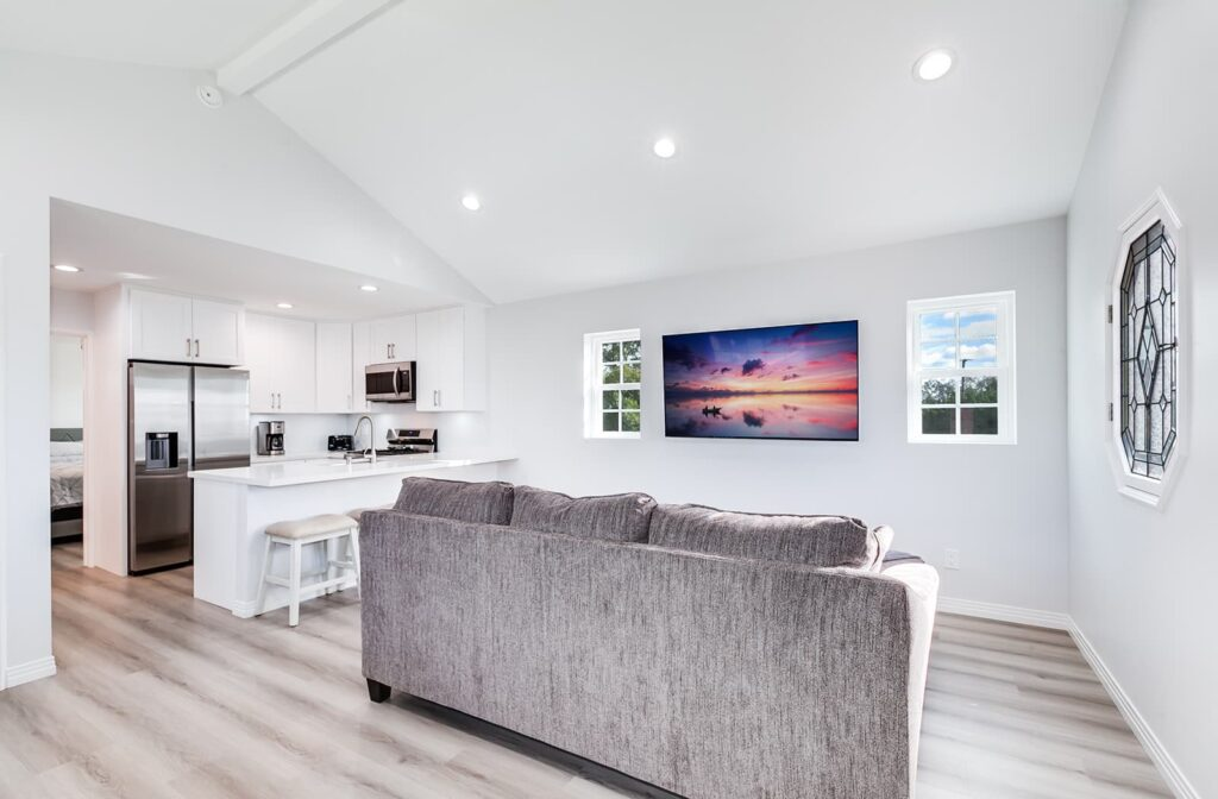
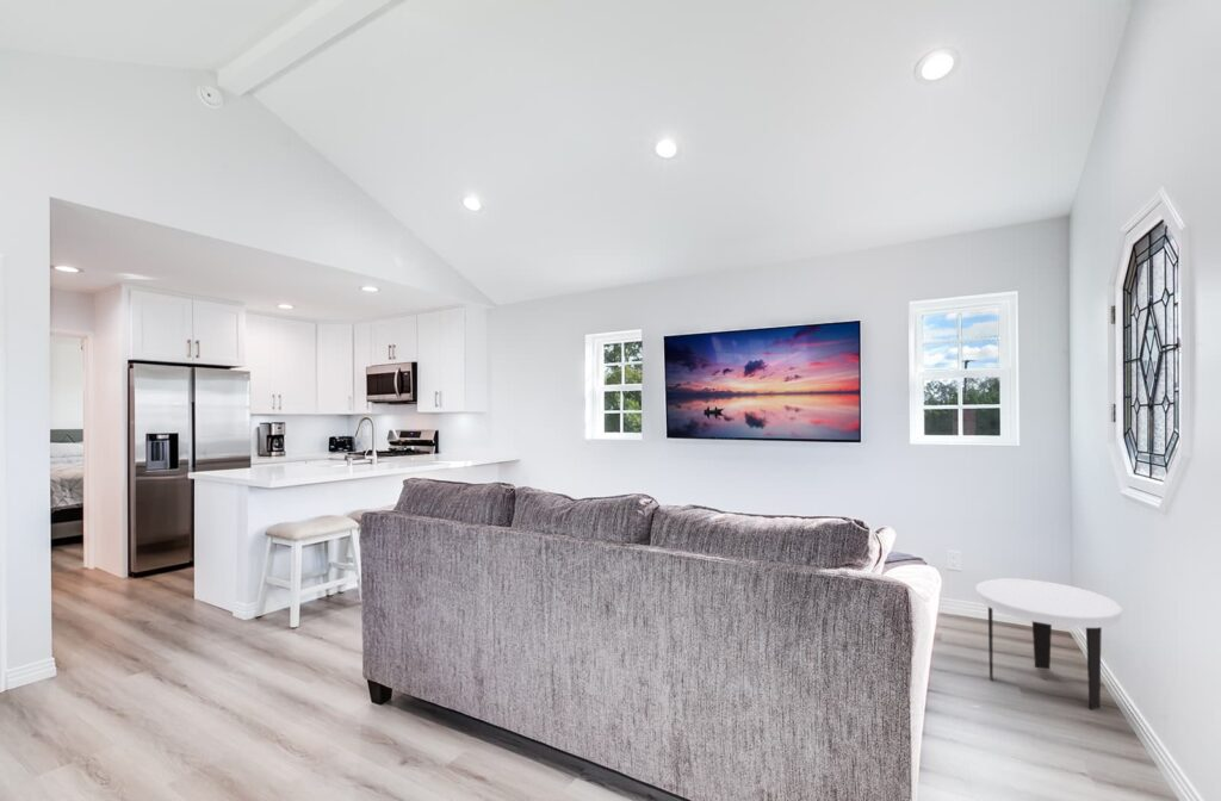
+ side table [975,578,1123,712]
